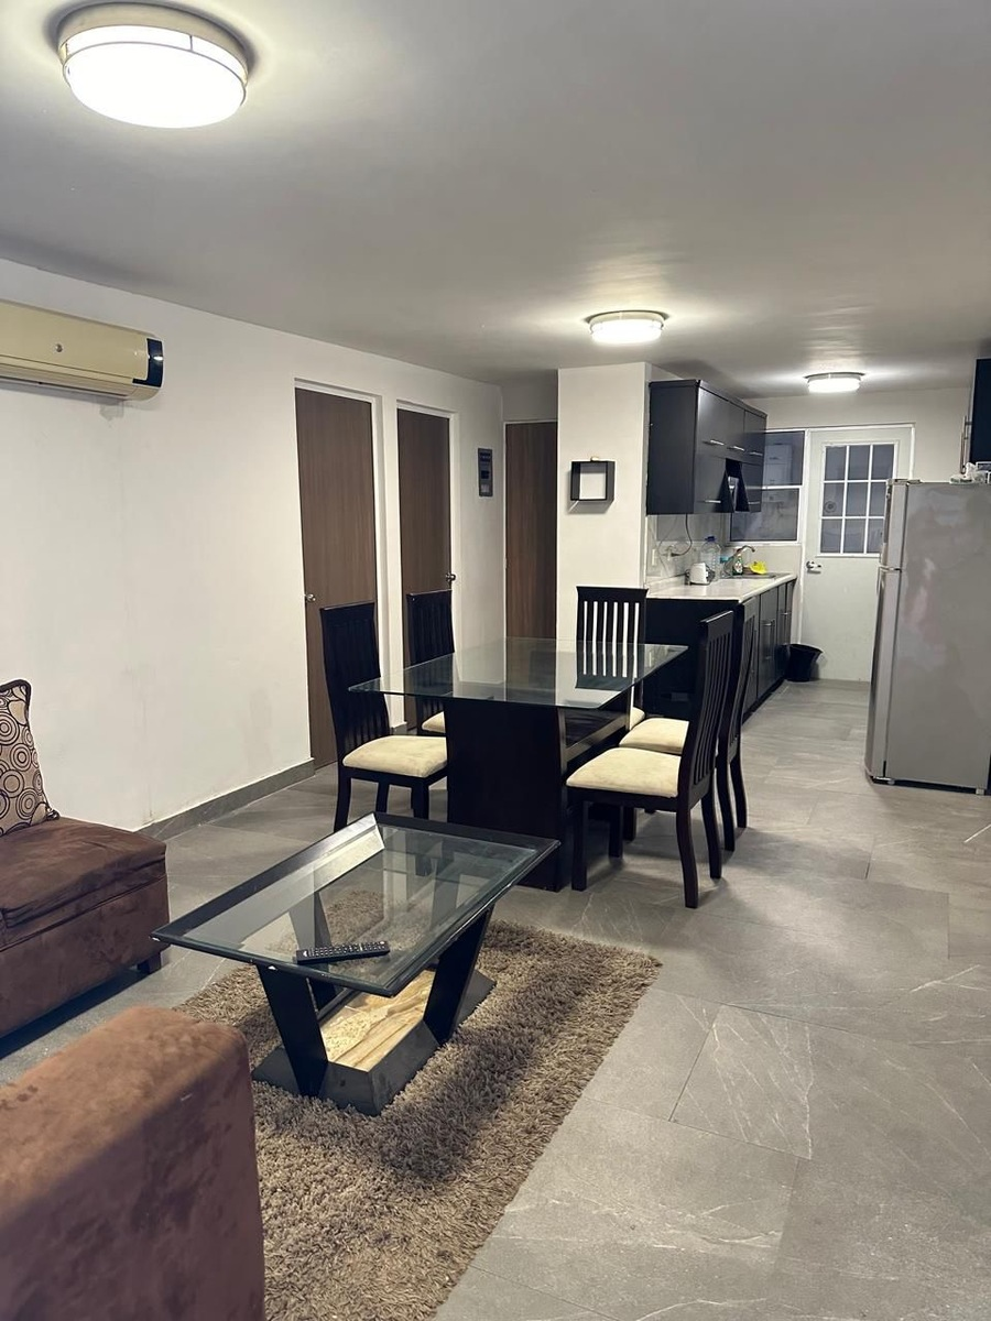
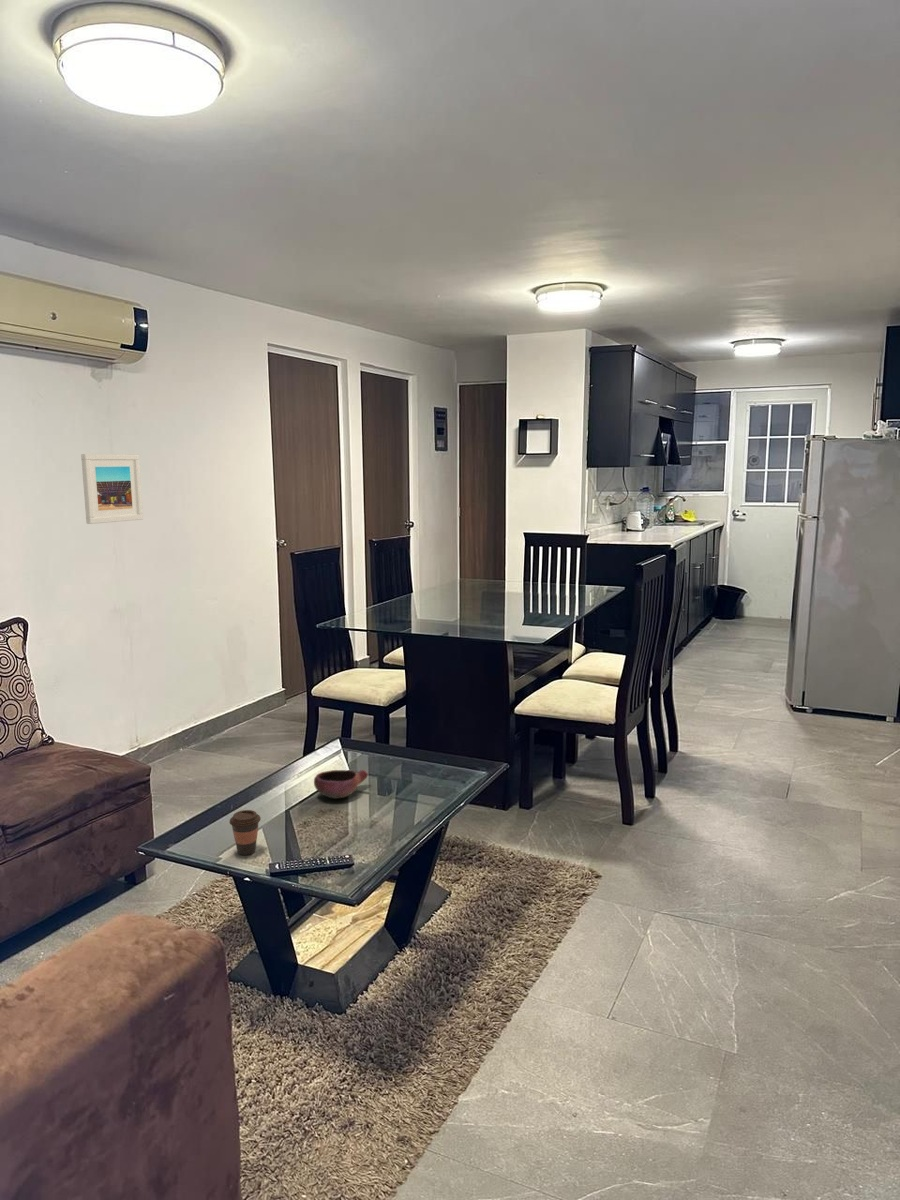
+ coffee cup [229,809,262,856]
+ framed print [80,453,144,525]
+ bowl [313,769,369,800]
